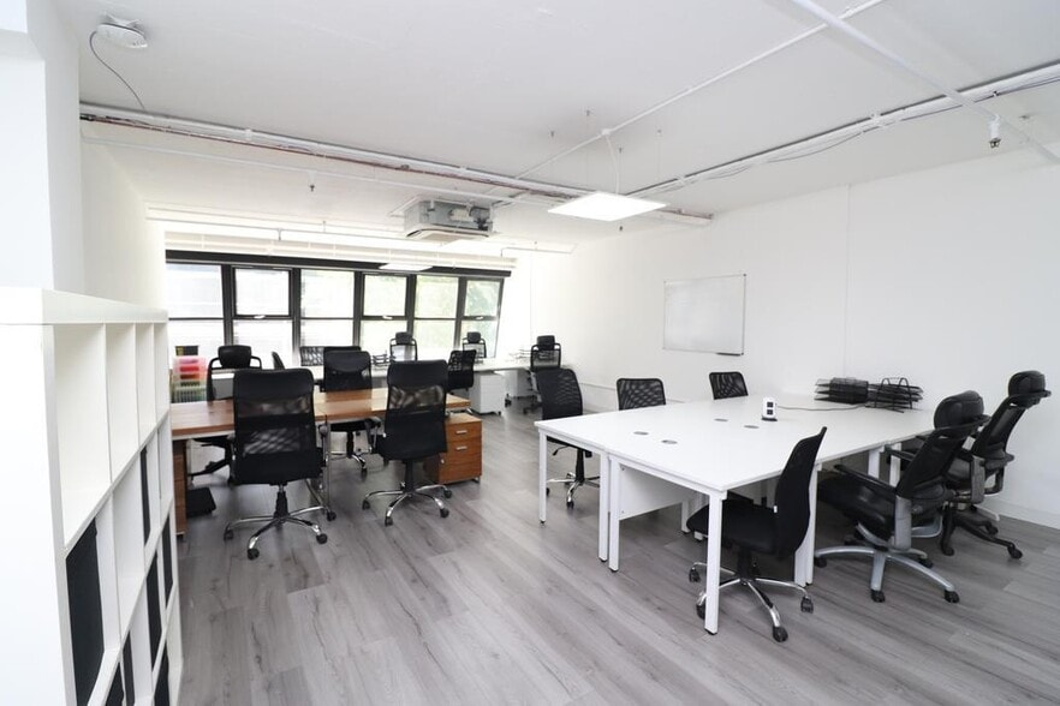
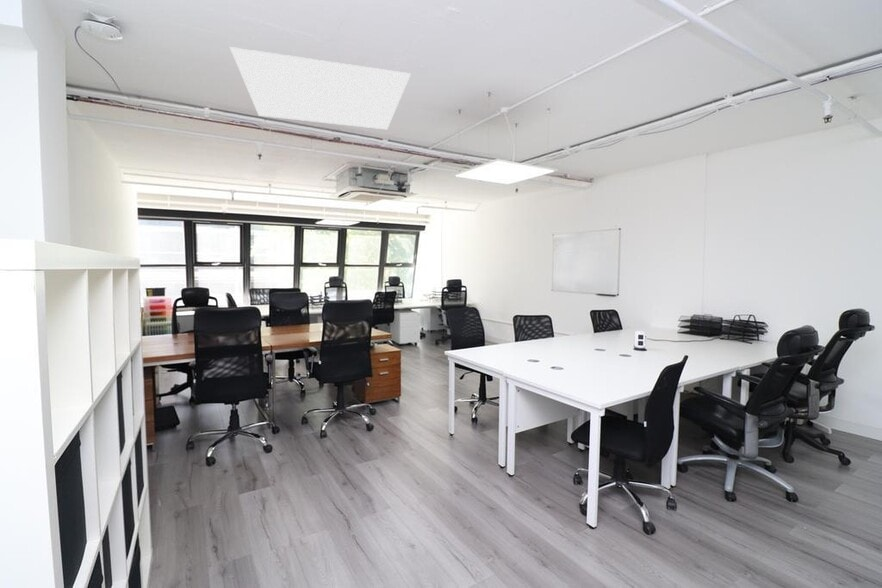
+ light panel [229,46,412,130]
